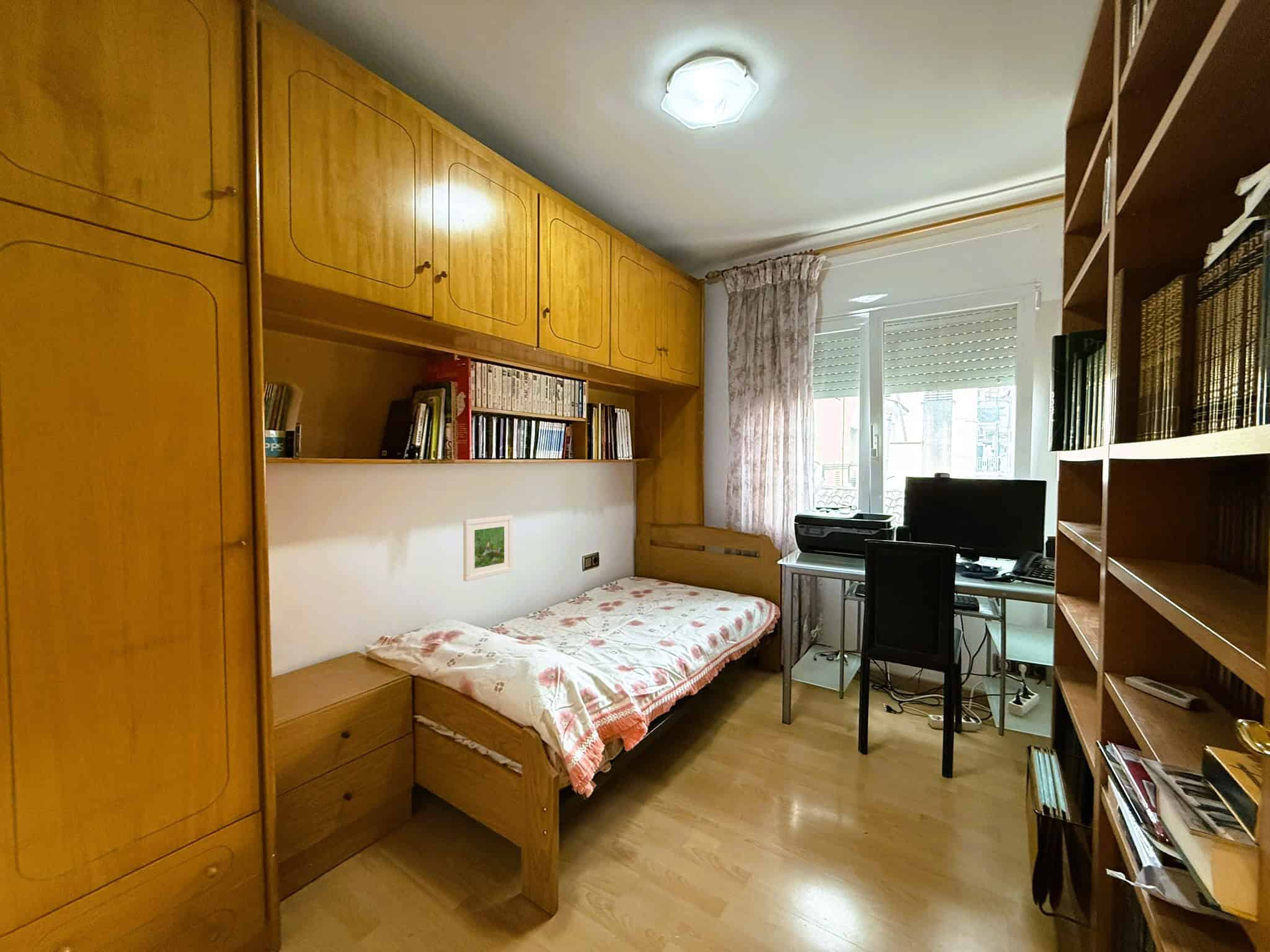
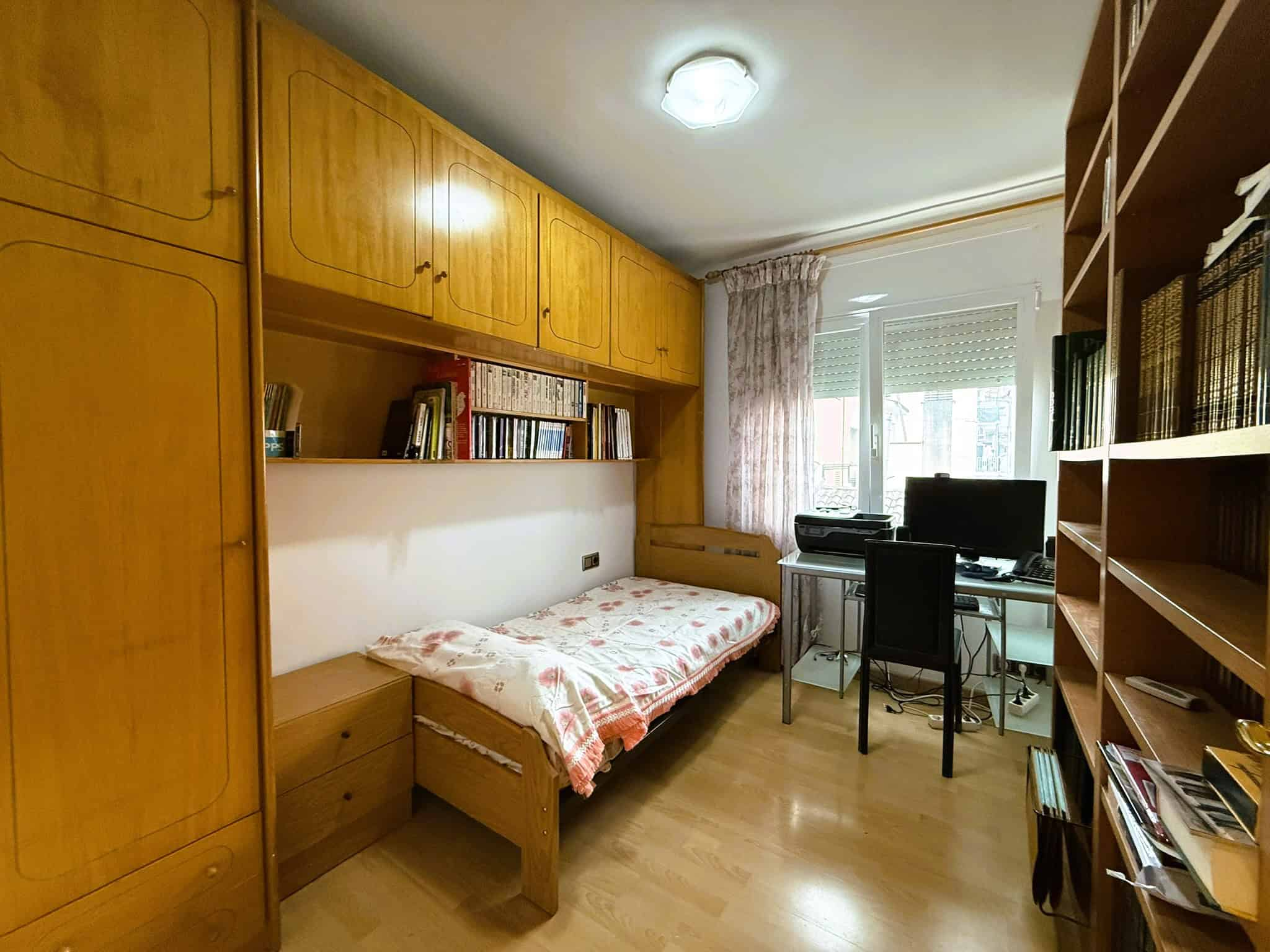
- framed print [463,514,513,582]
